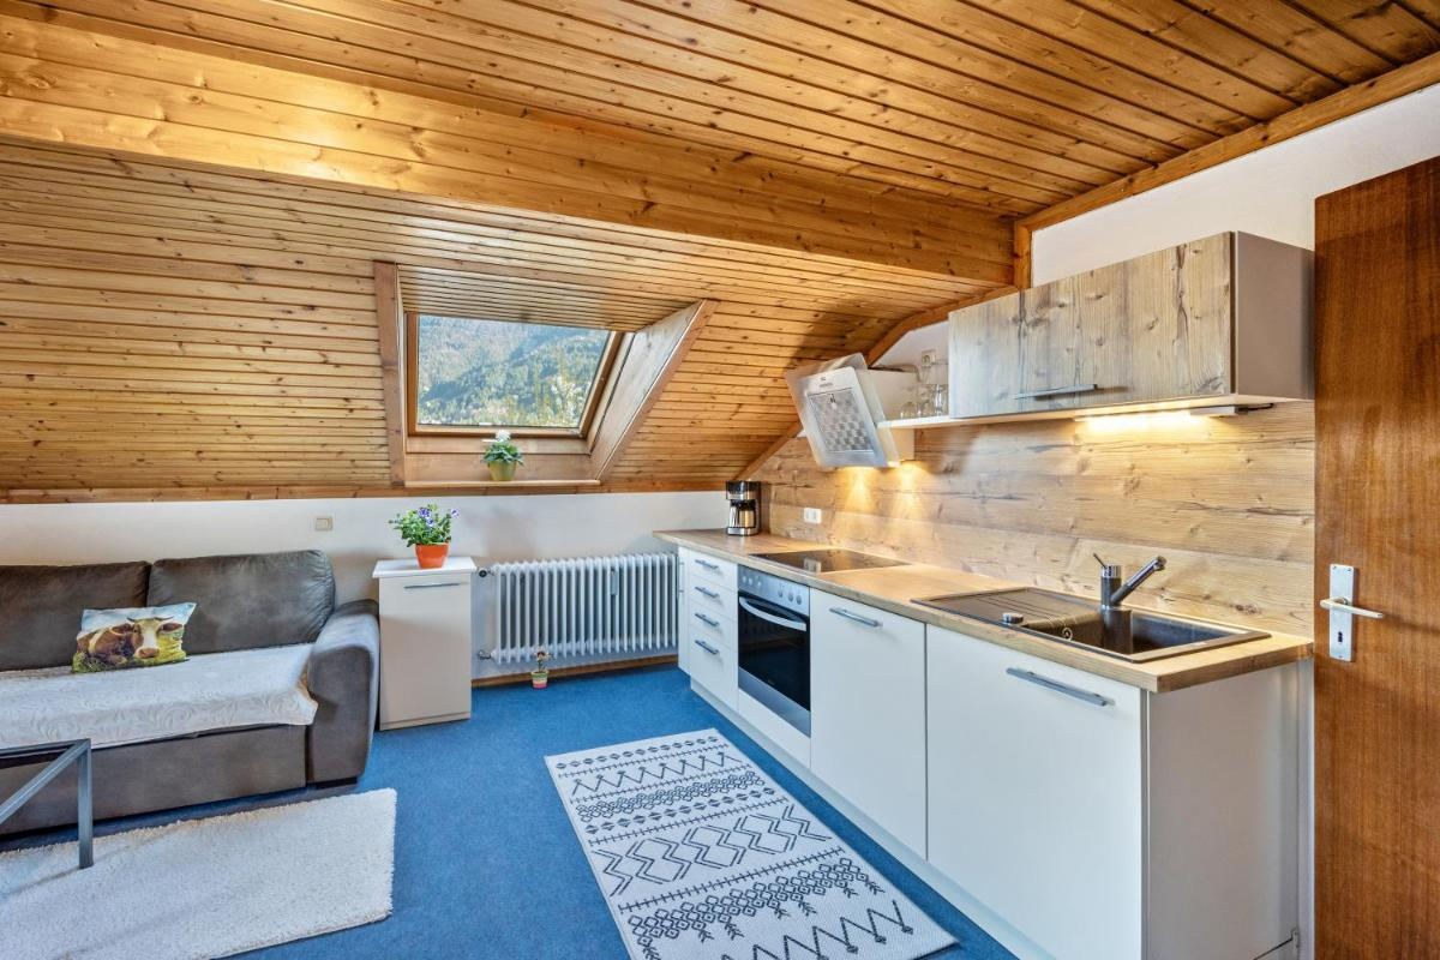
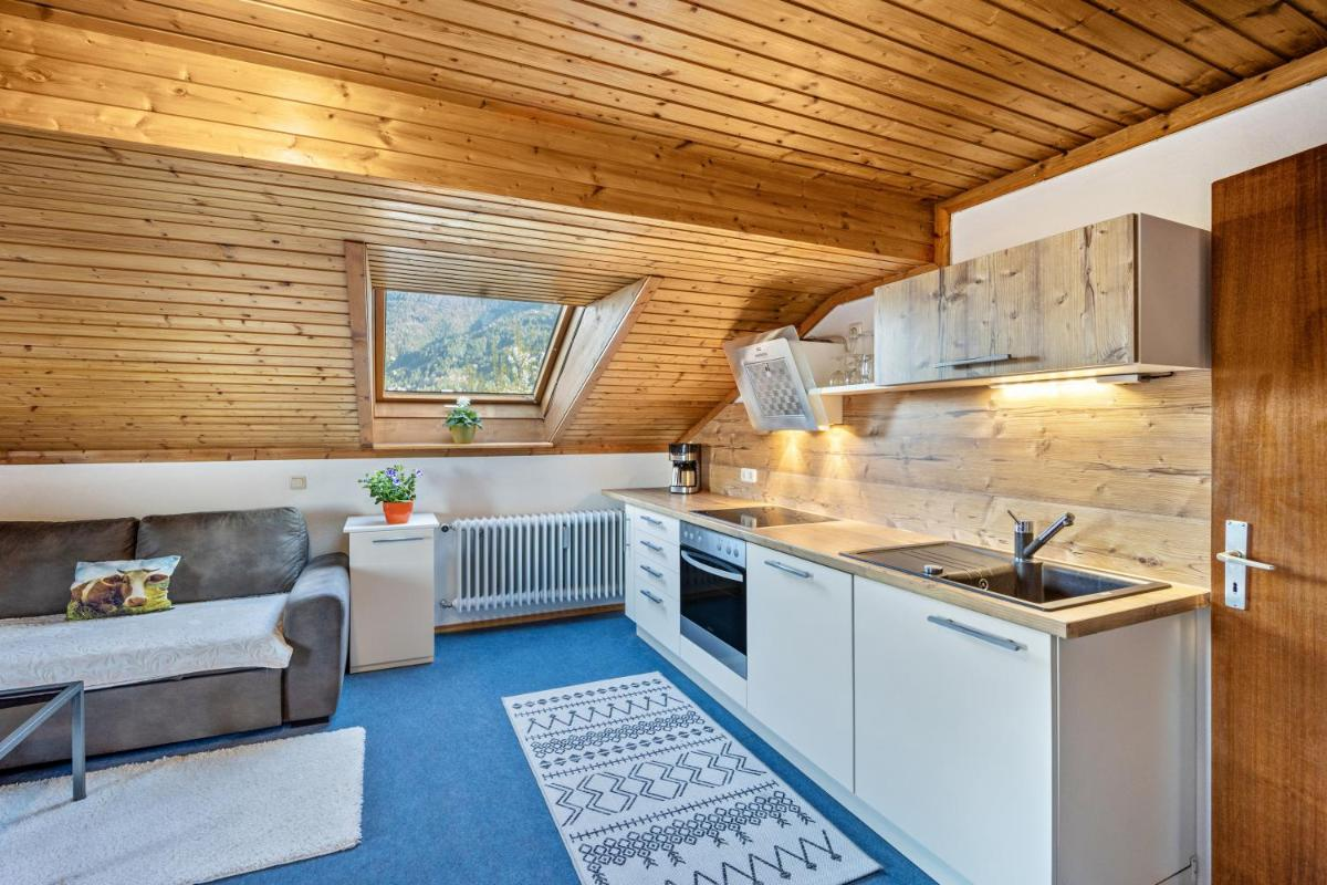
- potted plant [530,641,553,689]
